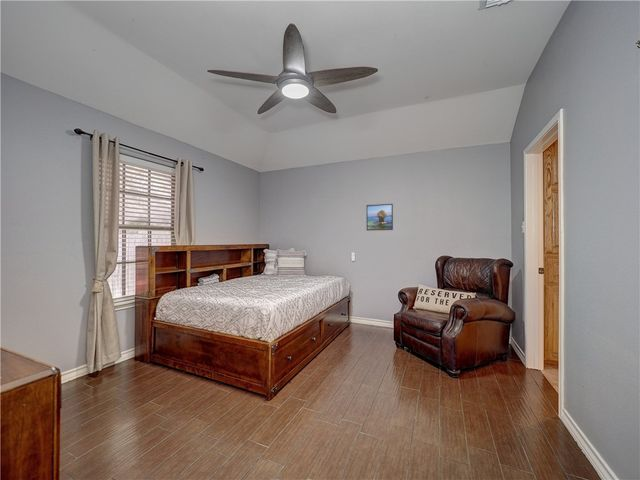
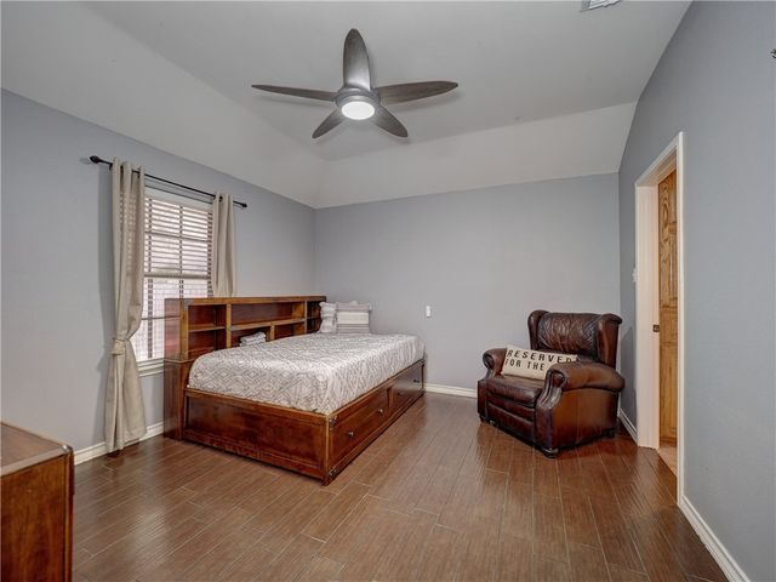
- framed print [365,203,394,232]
